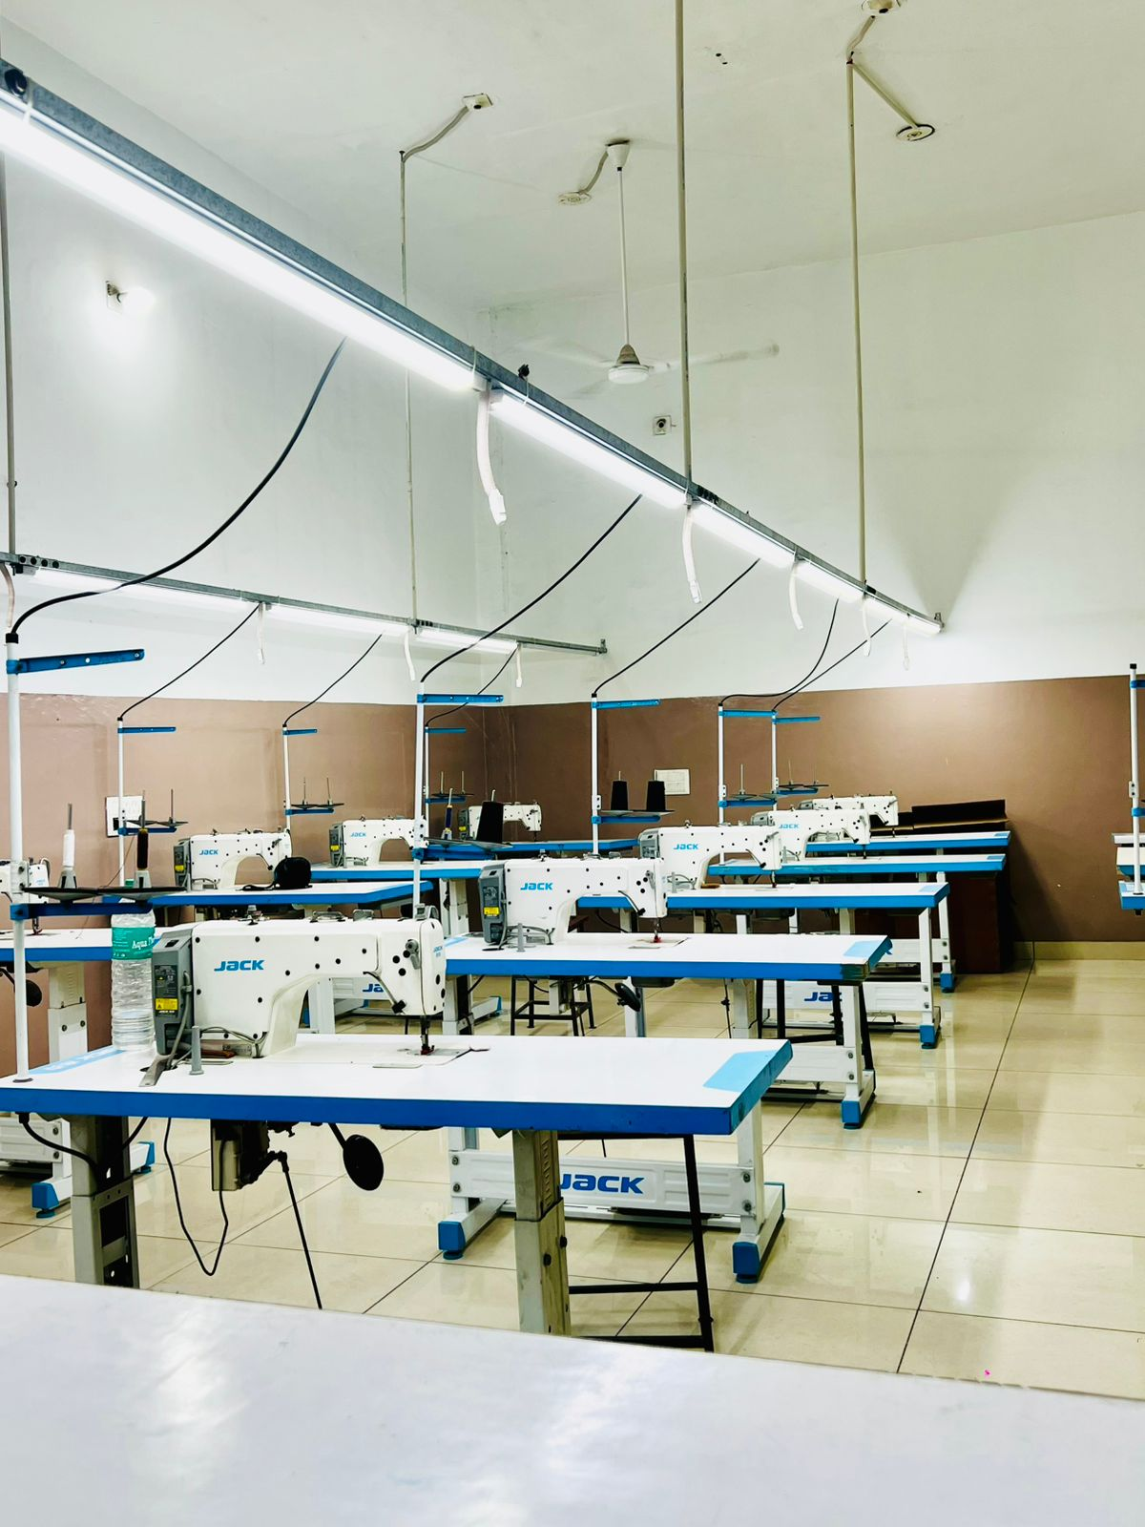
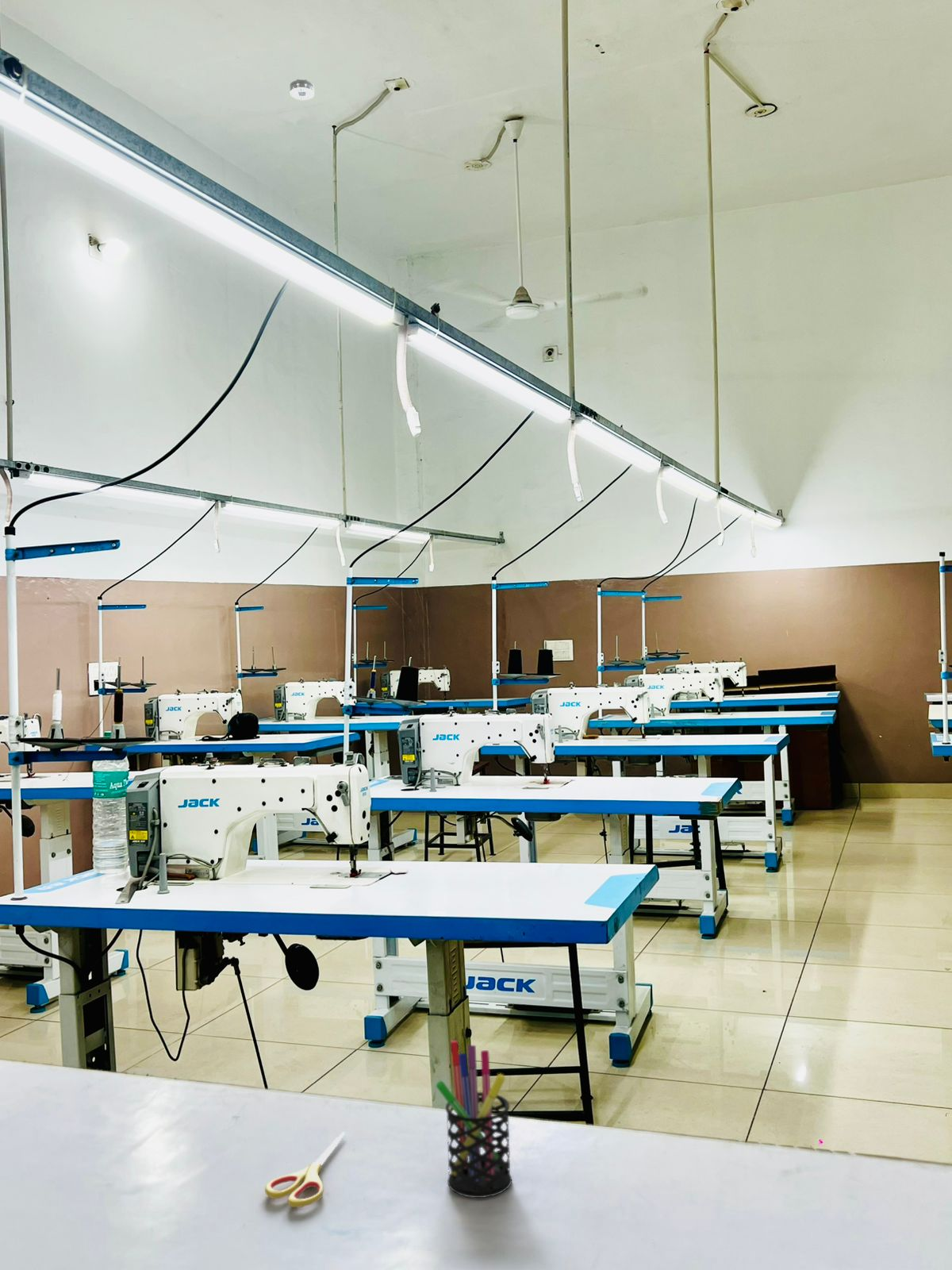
+ smoke detector [289,79,315,101]
+ pen holder [436,1040,512,1199]
+ scissors [264,1130,346,1208]
